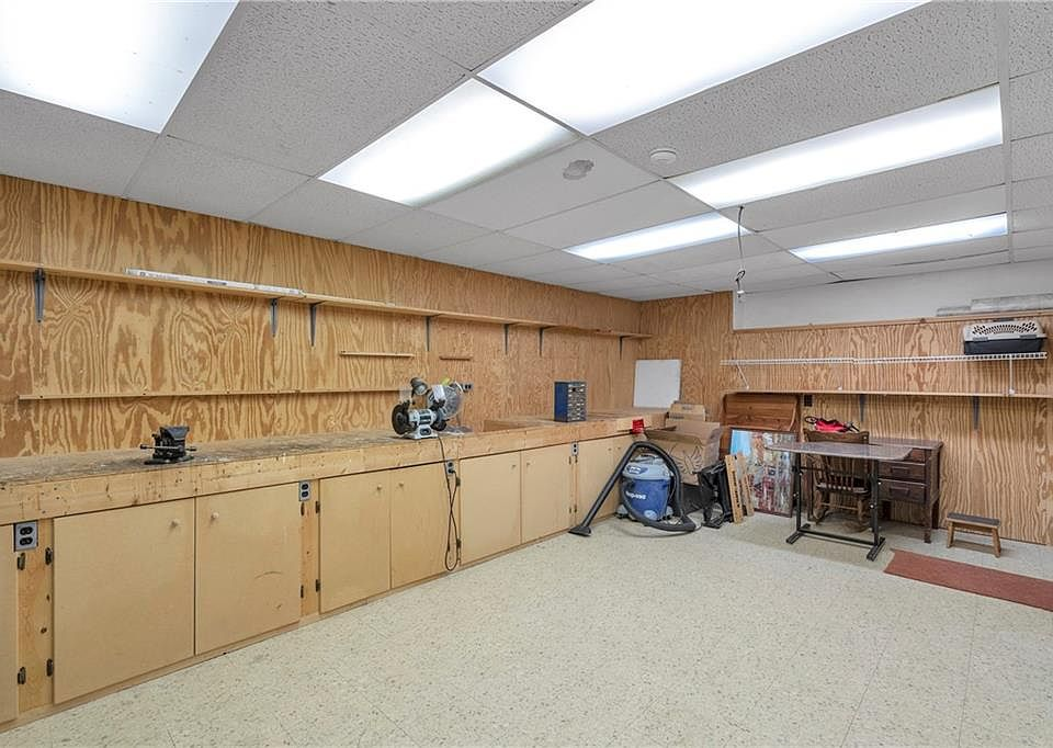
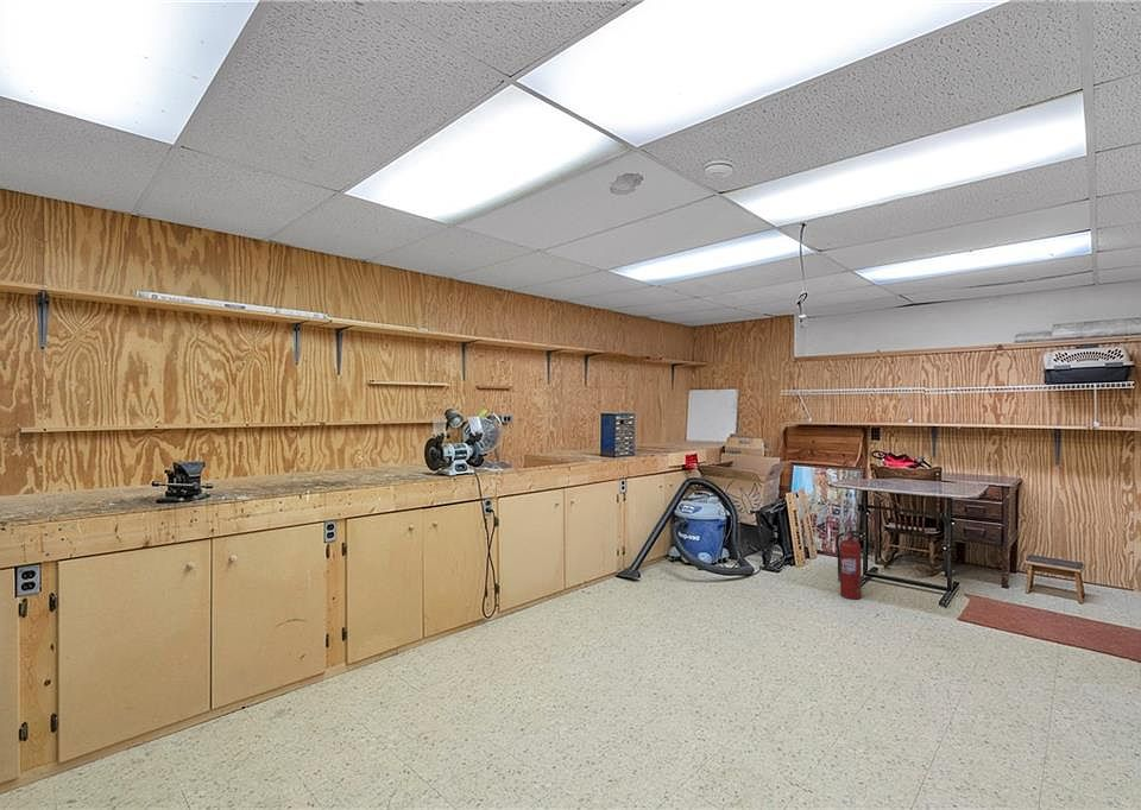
+ fire extinguisher [834,530,865,600]
